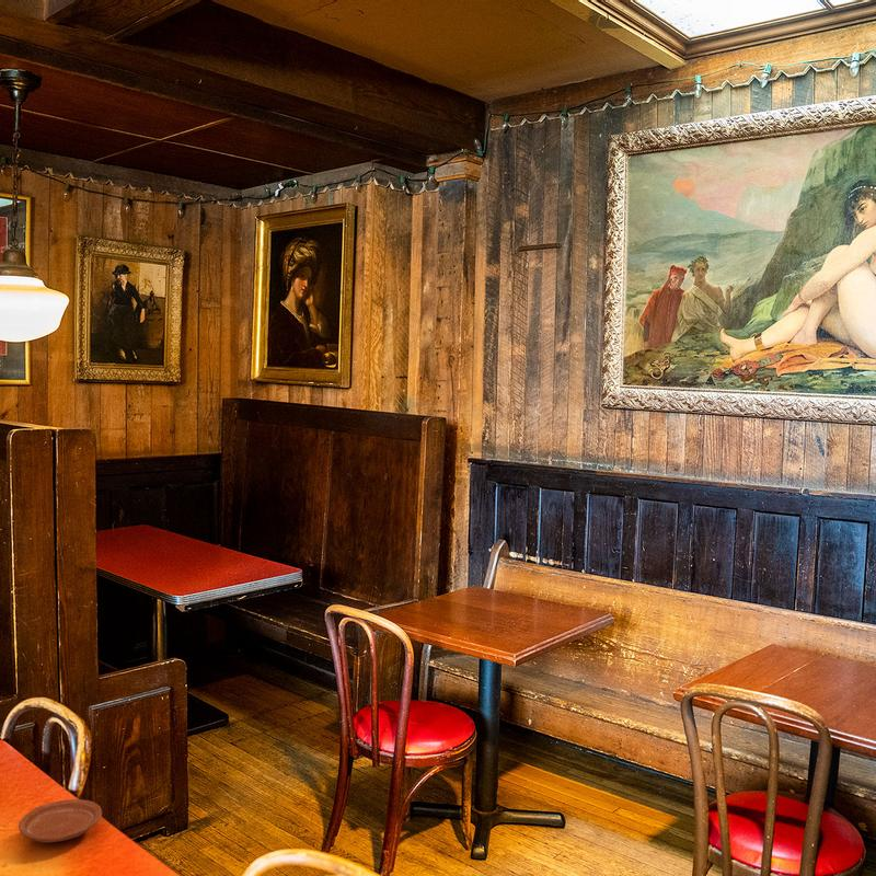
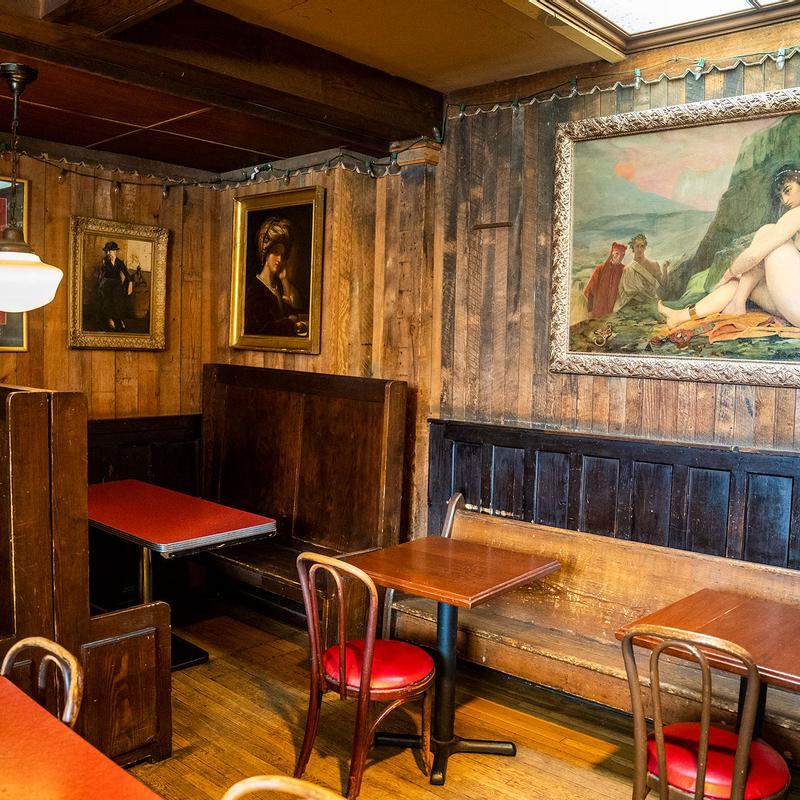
- plate [18,798,103,843]
